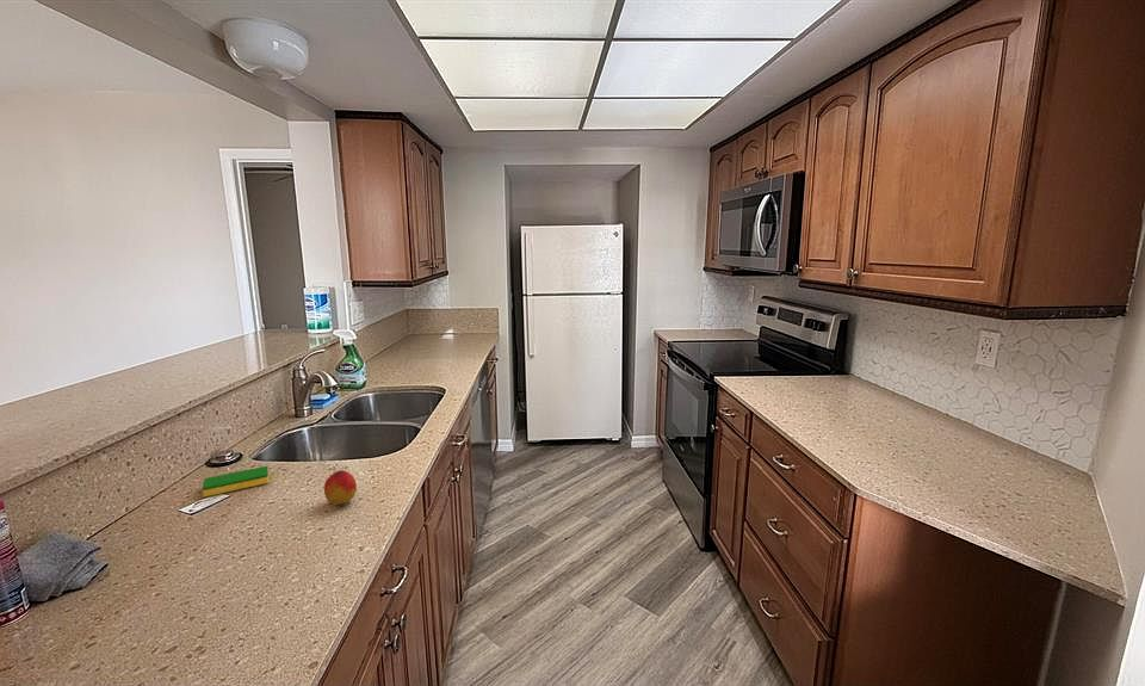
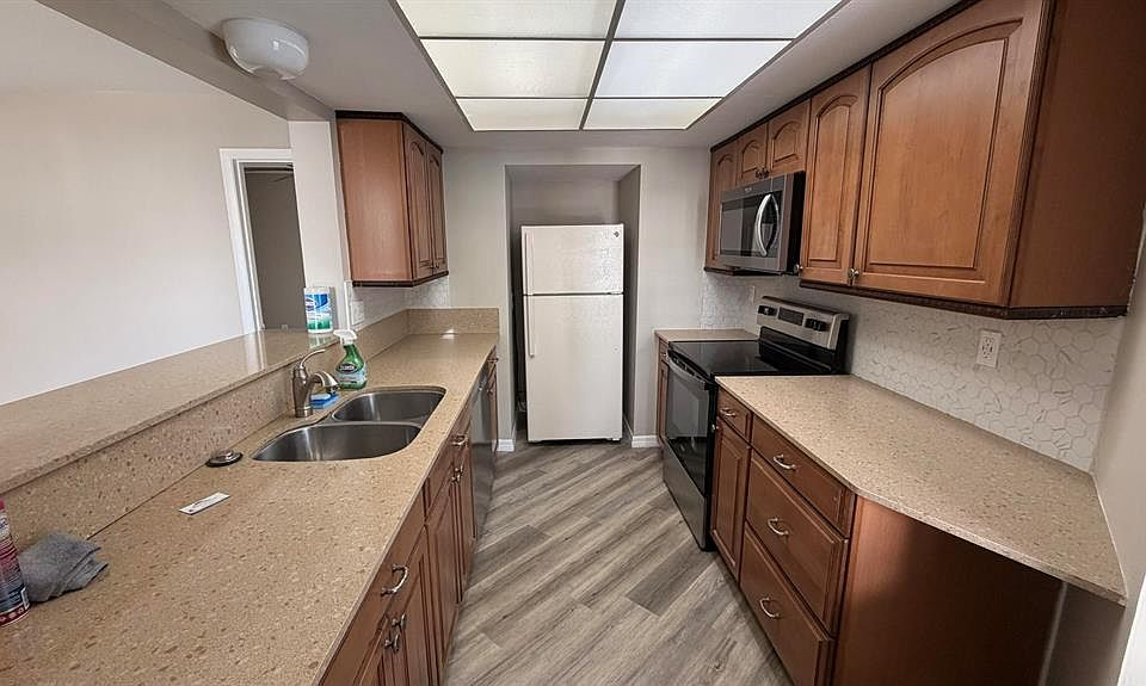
- peach [323,469,358,506]
- dish sponge [202,465,270,497]
